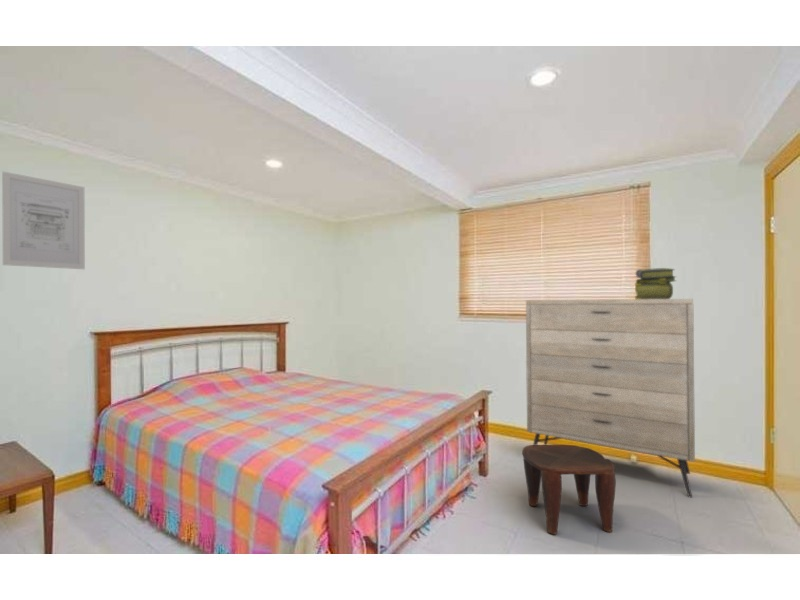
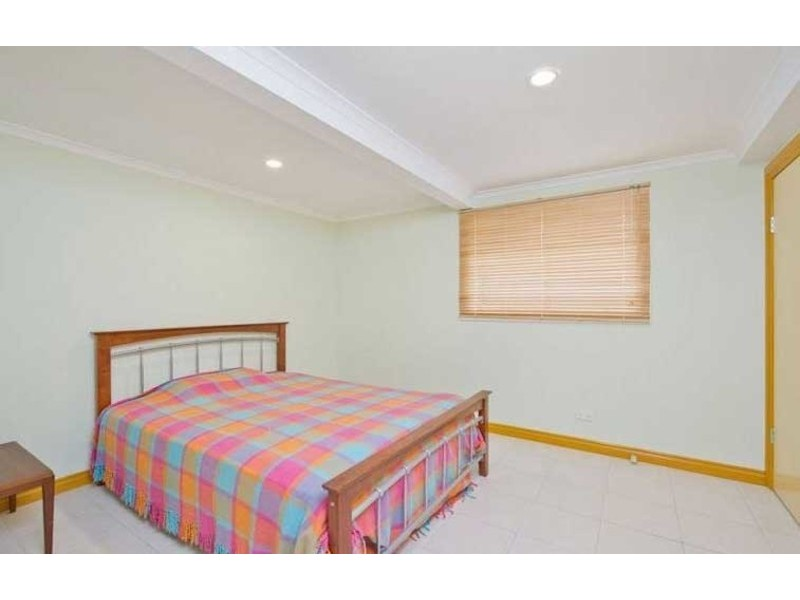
- dresser [525,298,696,499]
- stool [521,444,617,535]
- stack of books [634,267,678,299]
- wall art [1,171,86,270]
